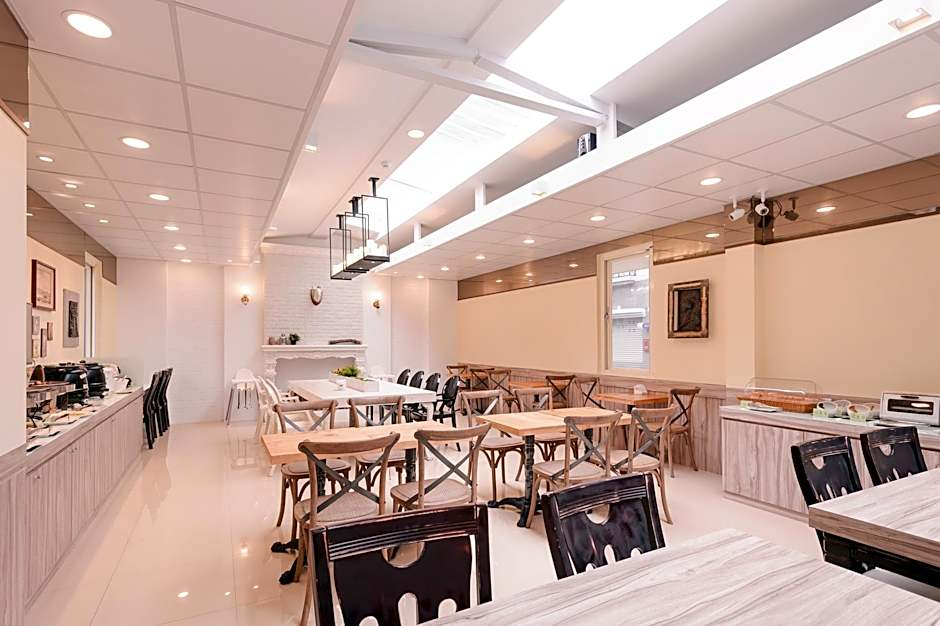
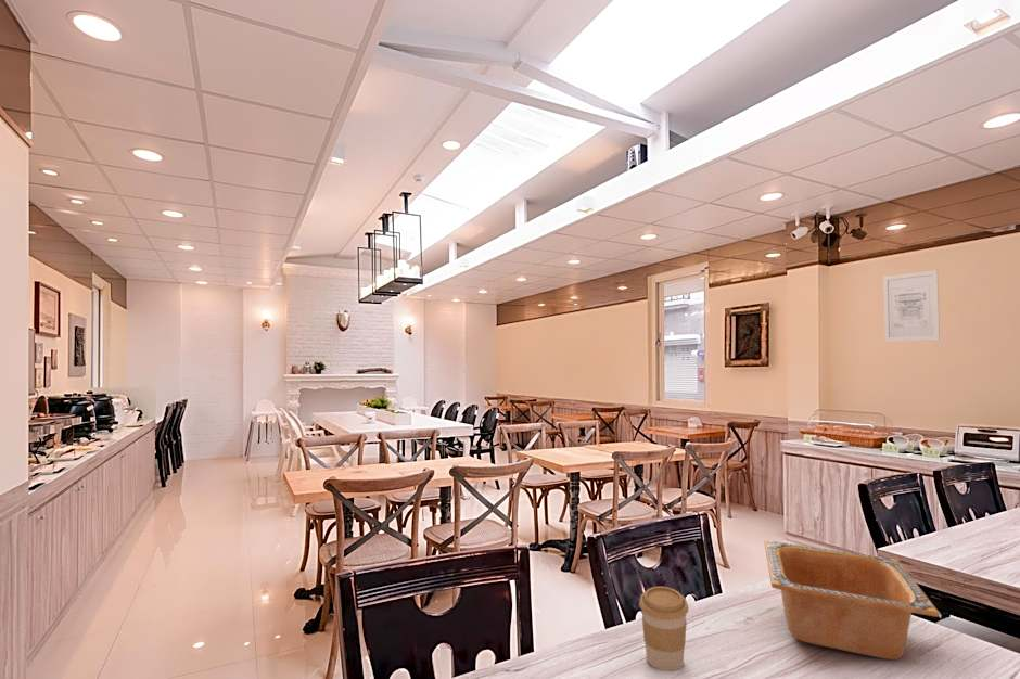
+ coffee cup [638,586,690,671]
+ wall art [882,269,941,343]
+ serving bowl [764,539,941,661]
